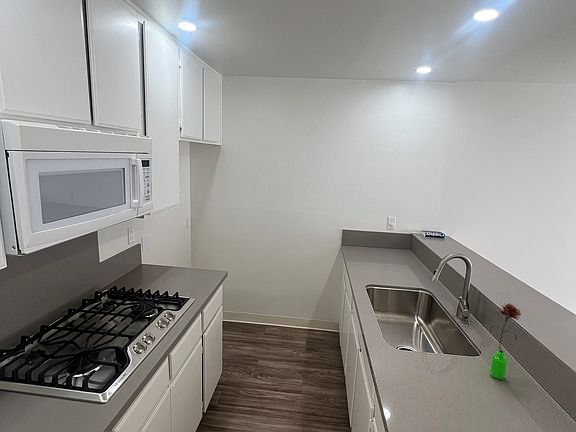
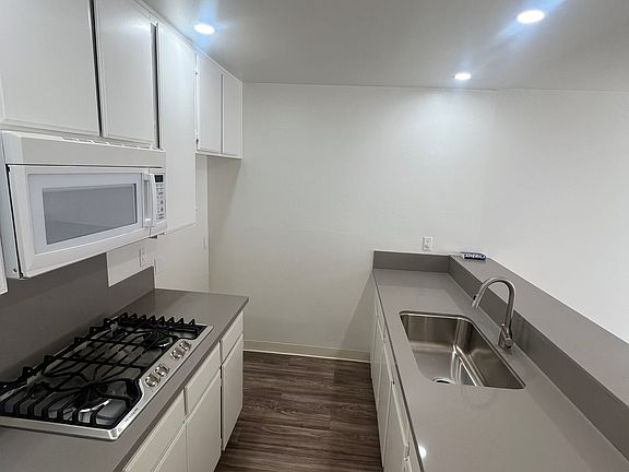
- flower [489,302,522,380]
